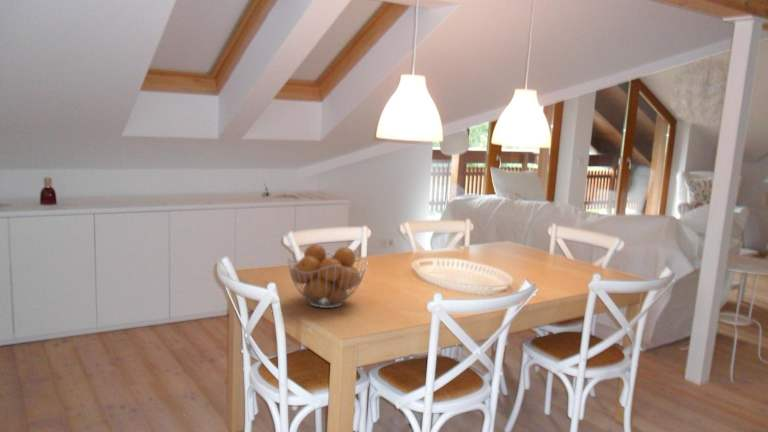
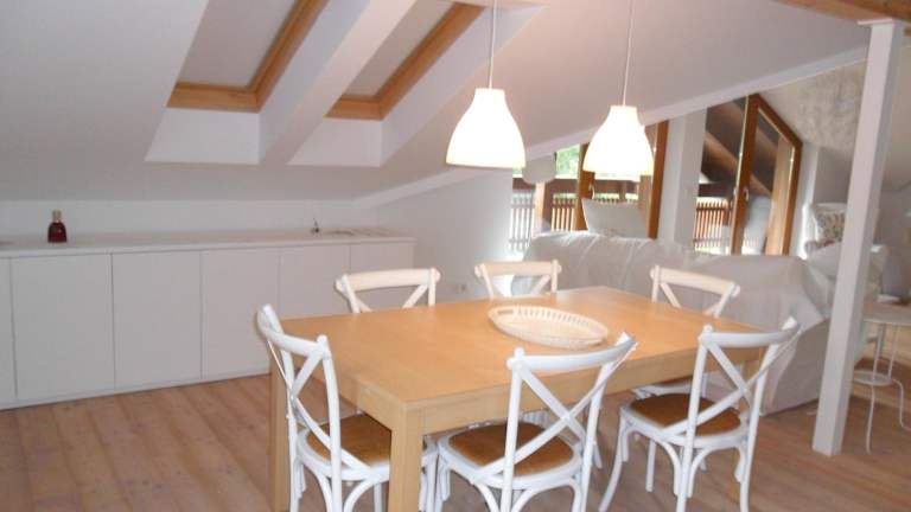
- fruit basket [286,243,369,309]
